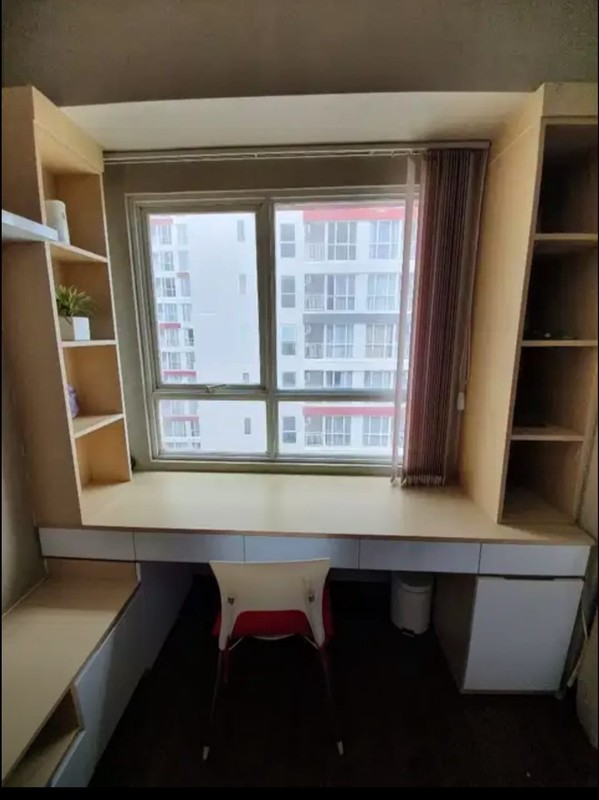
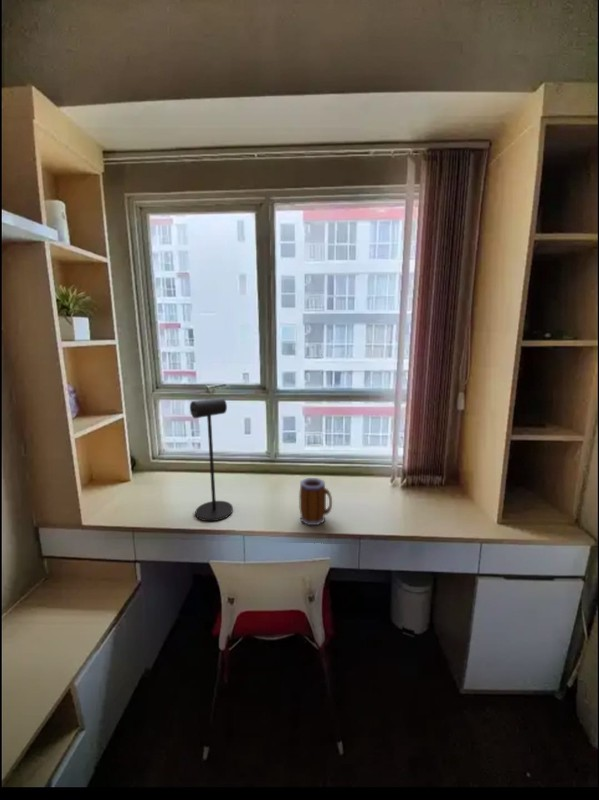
+ mug [298,477,333,526]
+ desk lamp [189,396,234,522]
